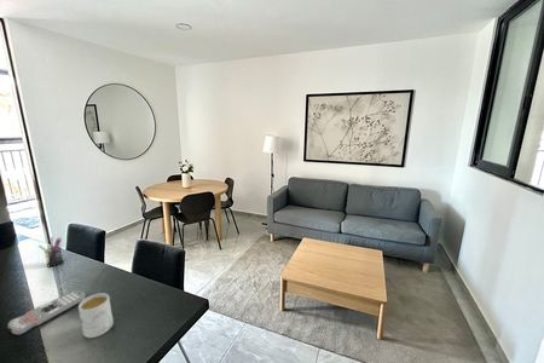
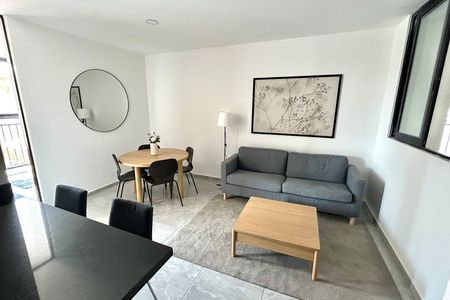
- mug [77,292,114,339]
- pen holder [37,236,65,267]
- remote control [7,289,87,336]
